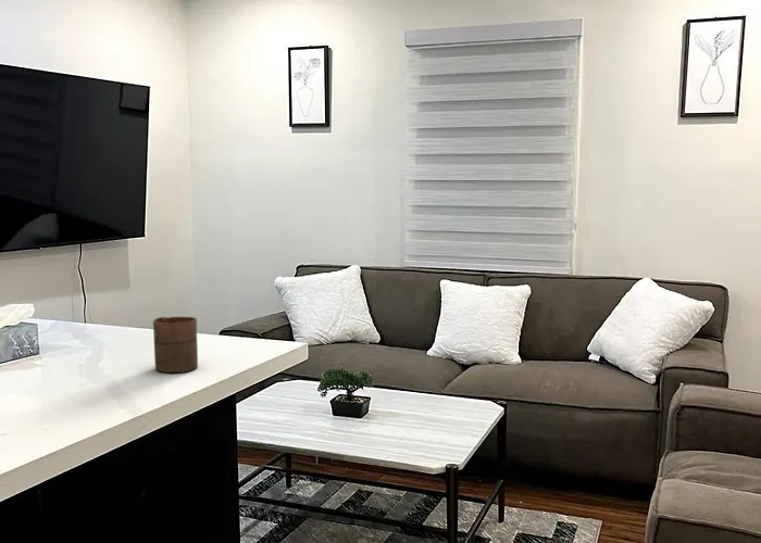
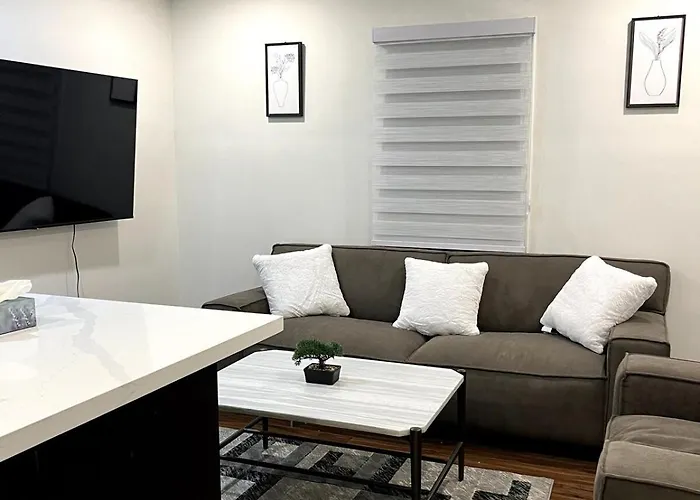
- cup [152,316,199,374]
